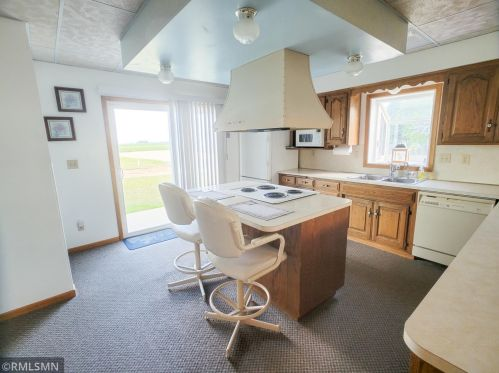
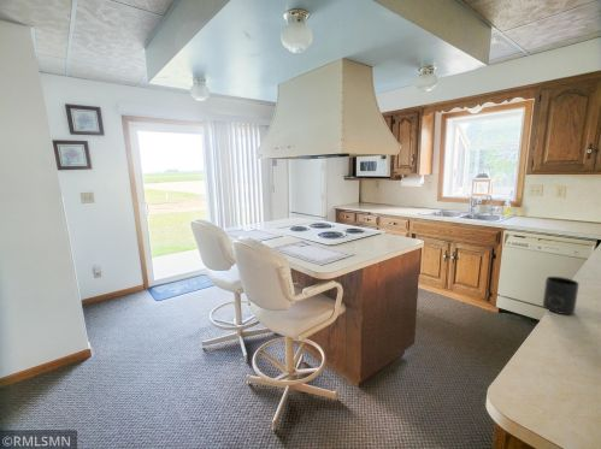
+ mug [542,276,581,315]
